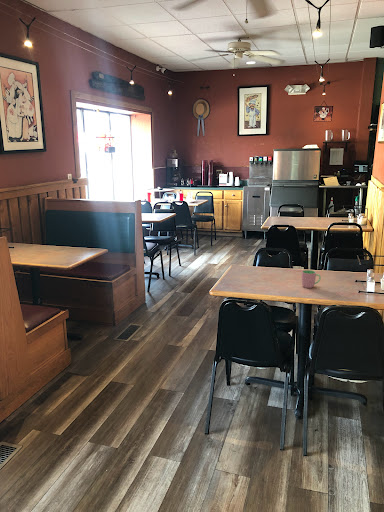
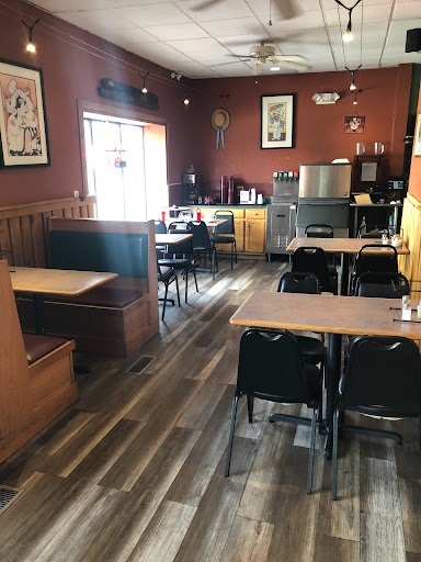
- cup [301,269,322,289]
